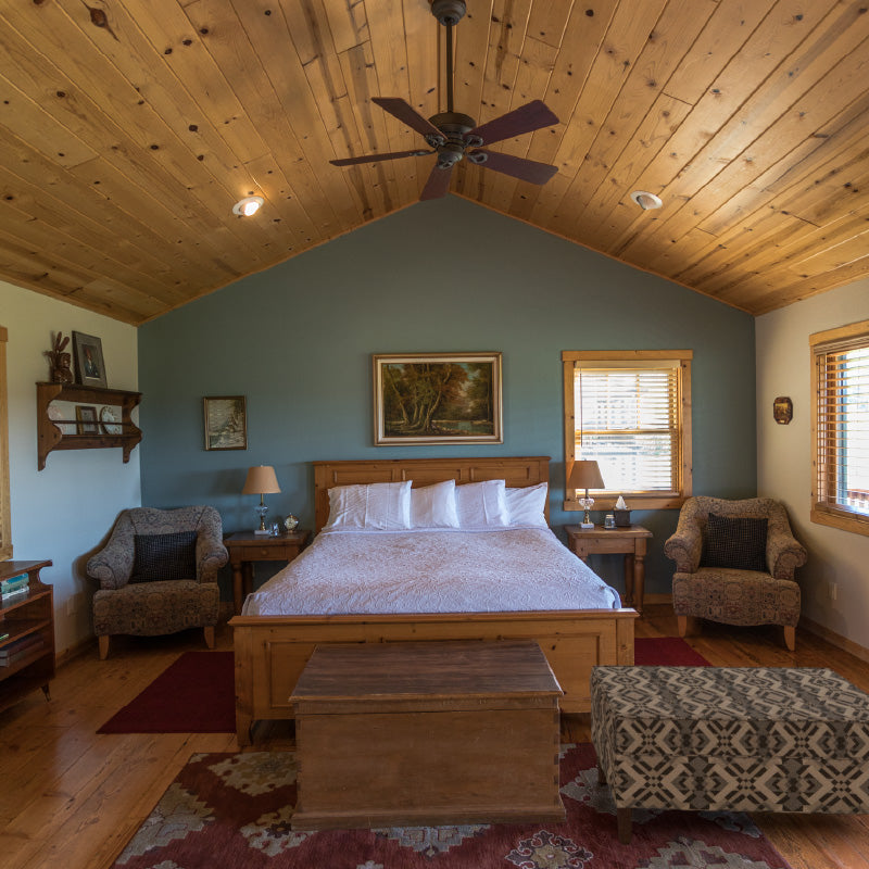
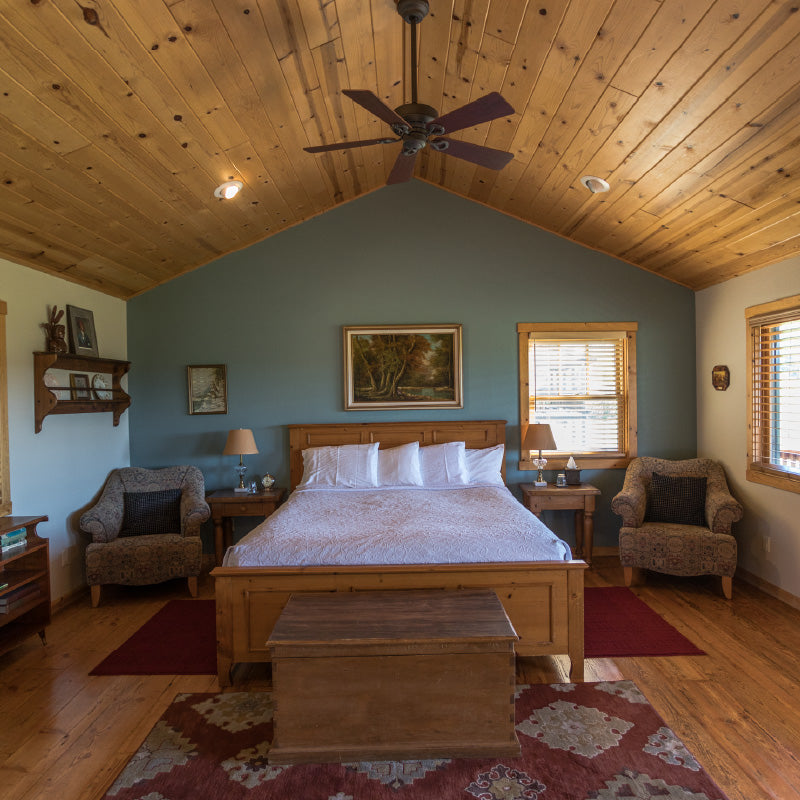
- bench [589,664,869,846]
